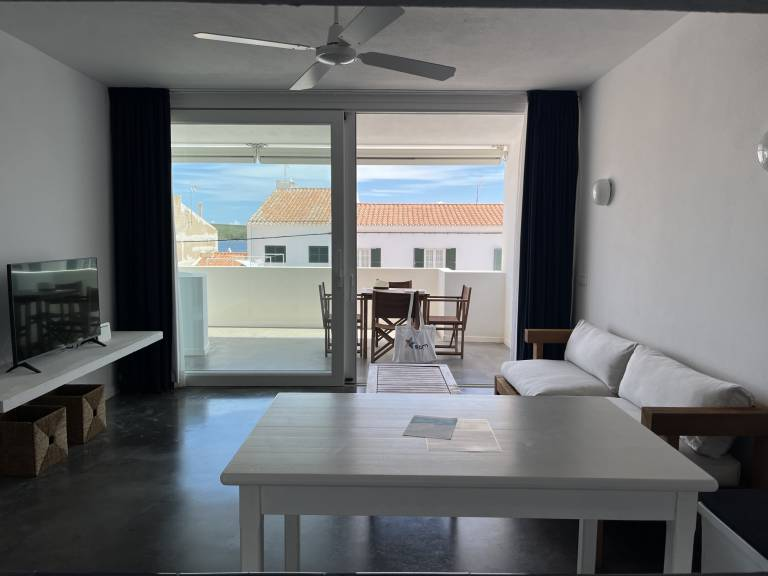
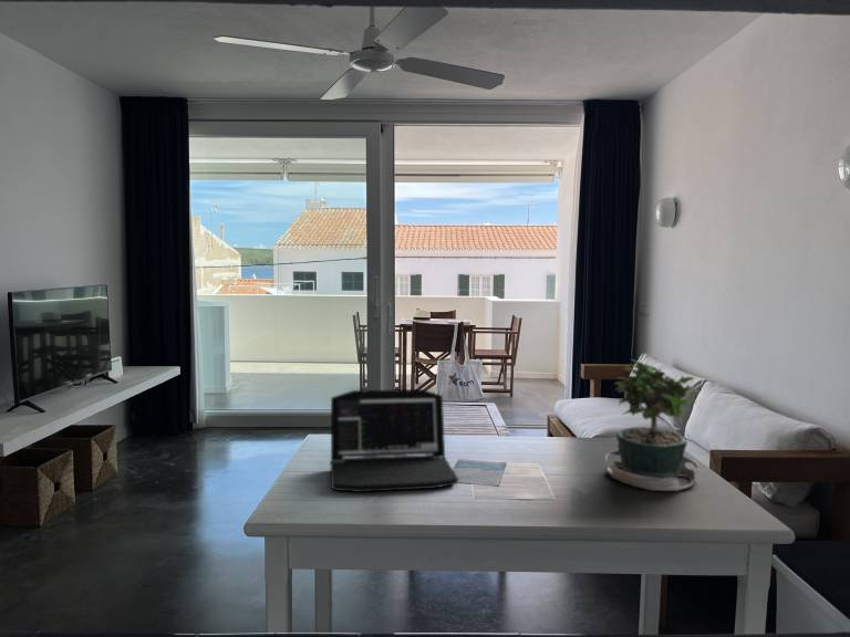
+ laptop [330,388,459,493]
+ potted plant [604,358,701,492]
